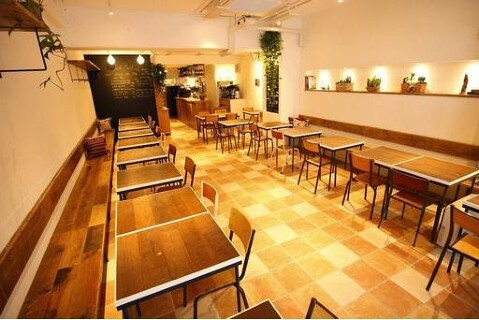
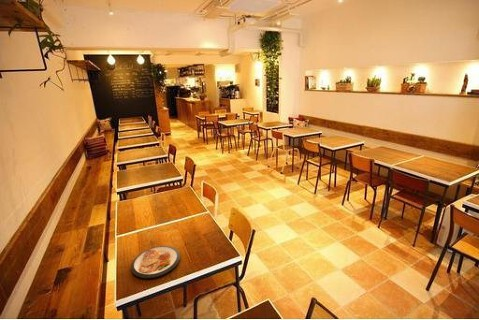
+ dish [130,245,181,279]
